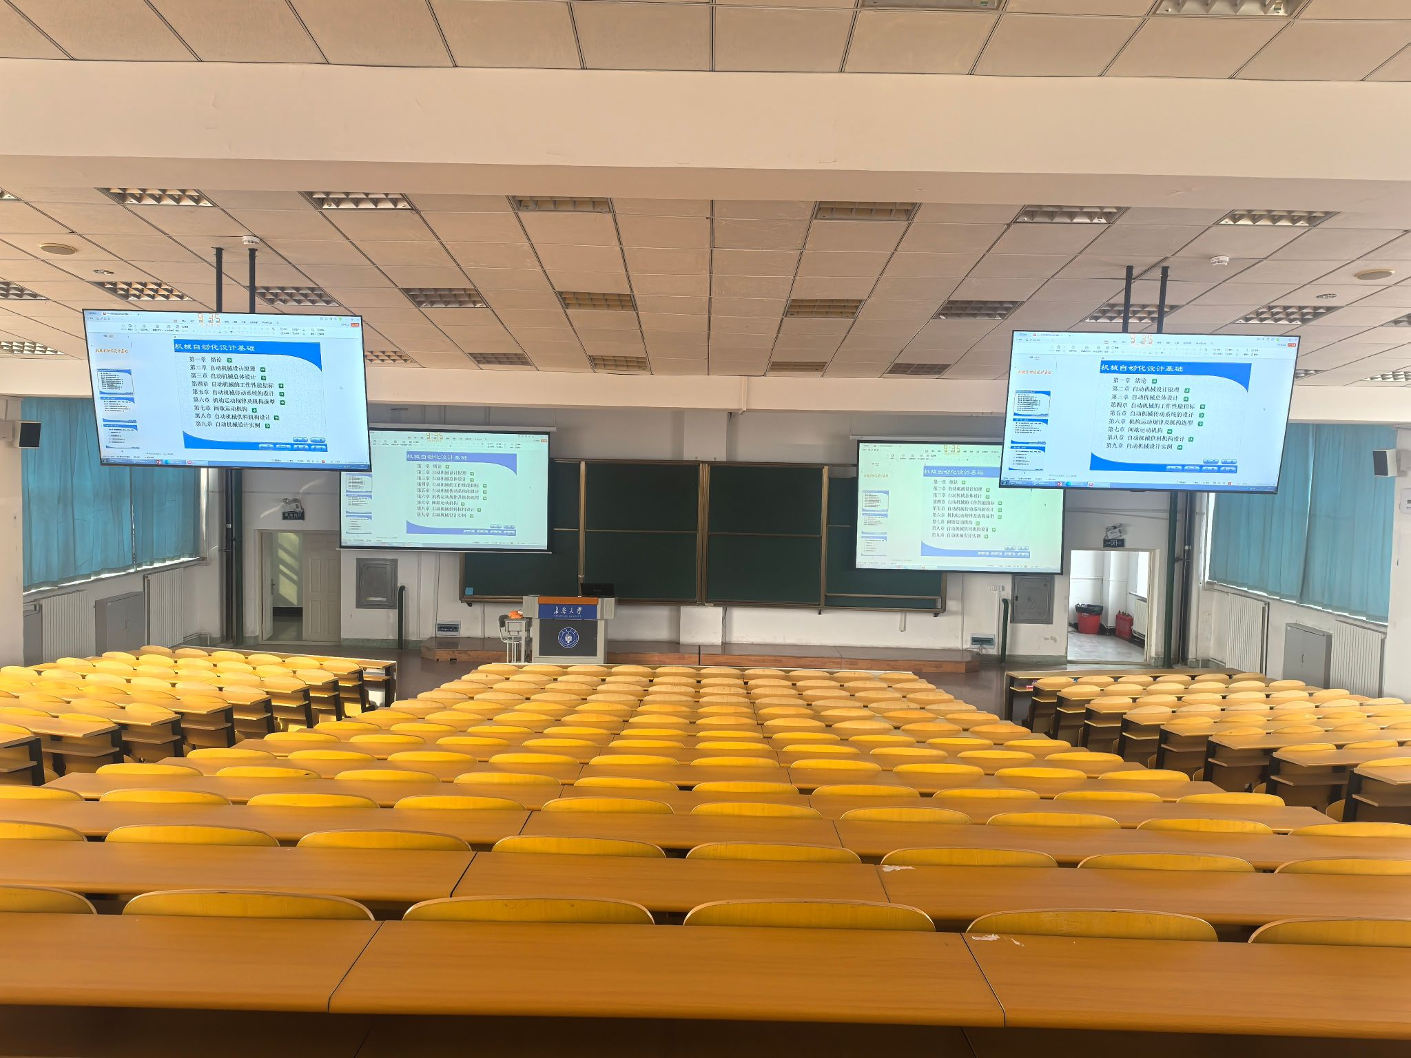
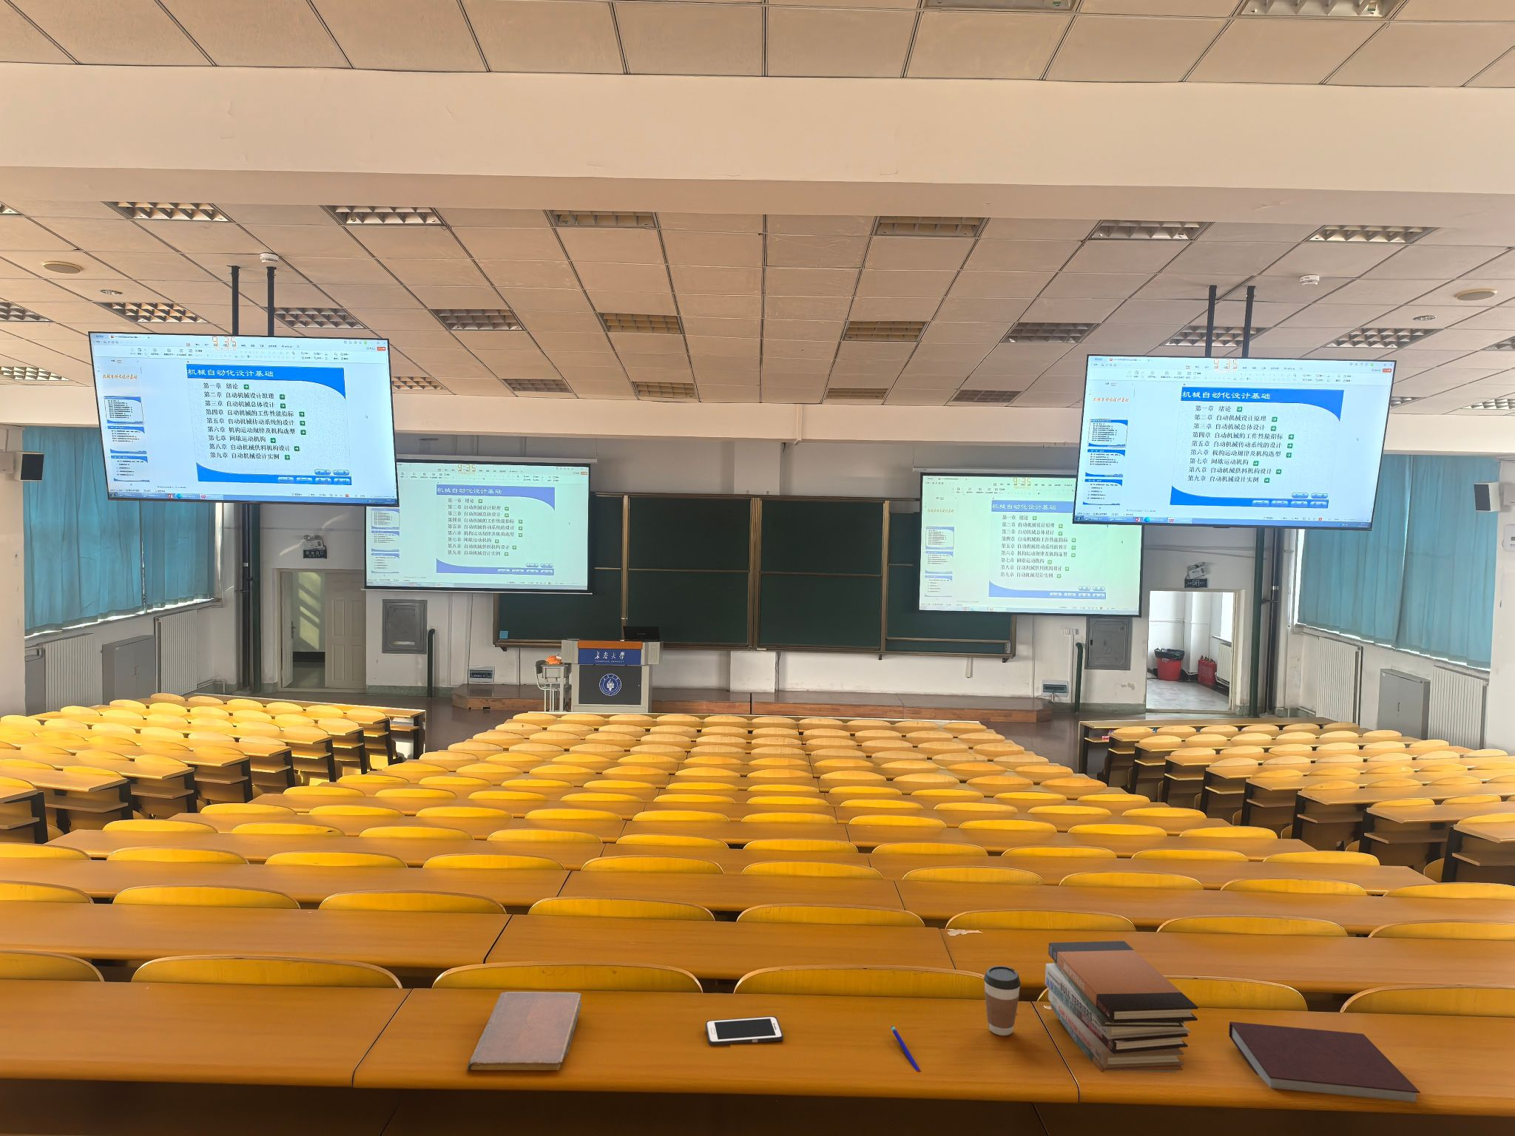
+ notebook [1228,1020,1421,1103]
+ notebook [466,992,582,1072]
+ cell phone [705,1015,784,1045]
+ book stack [1045,940,1199,1073]
+ pen [890,1025,922,1073]
+ coffee cup [983,965,1021,1036]
